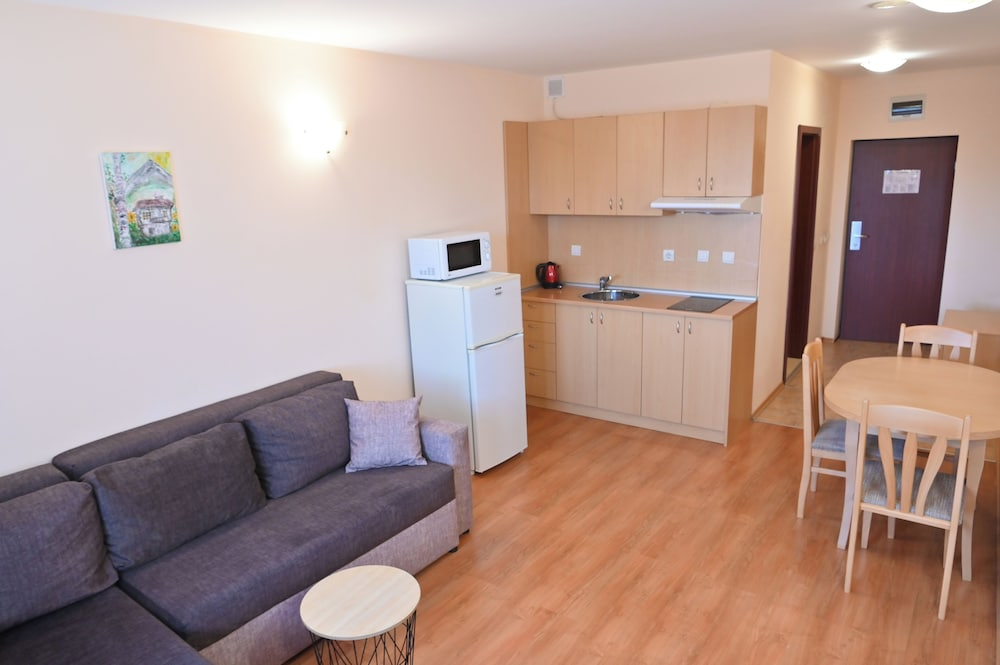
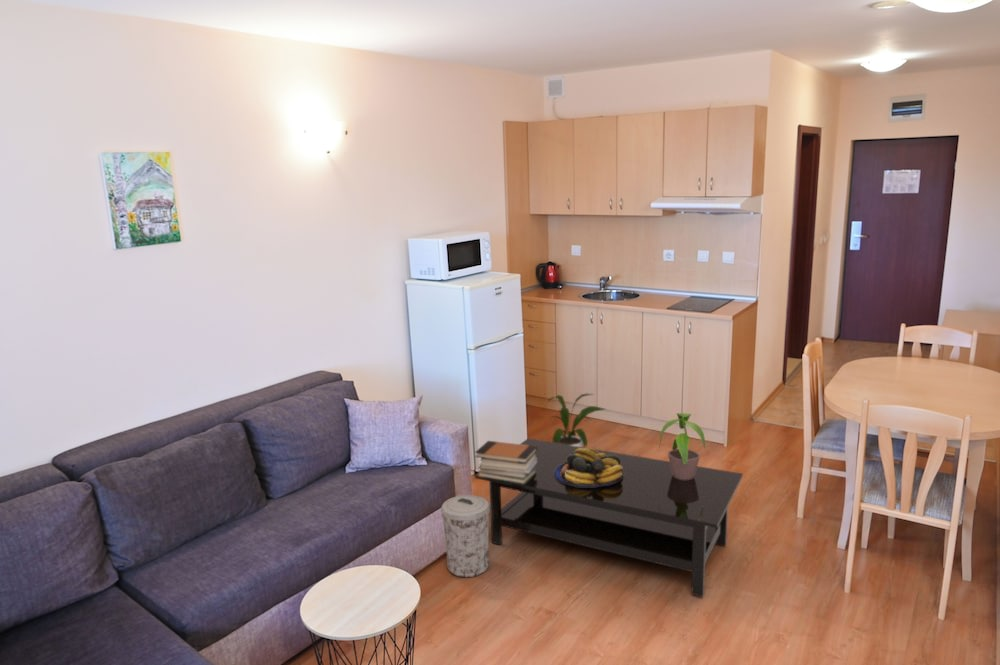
+ book stack [474,440,537,484]
+ fruit bowl [554,447,624,487]
+ coffee table [474,437,744,598]
+ potted plant [658,412,707,480]
+ trash can [440,494,491,578]
+ house plant [547,393,608,448]
